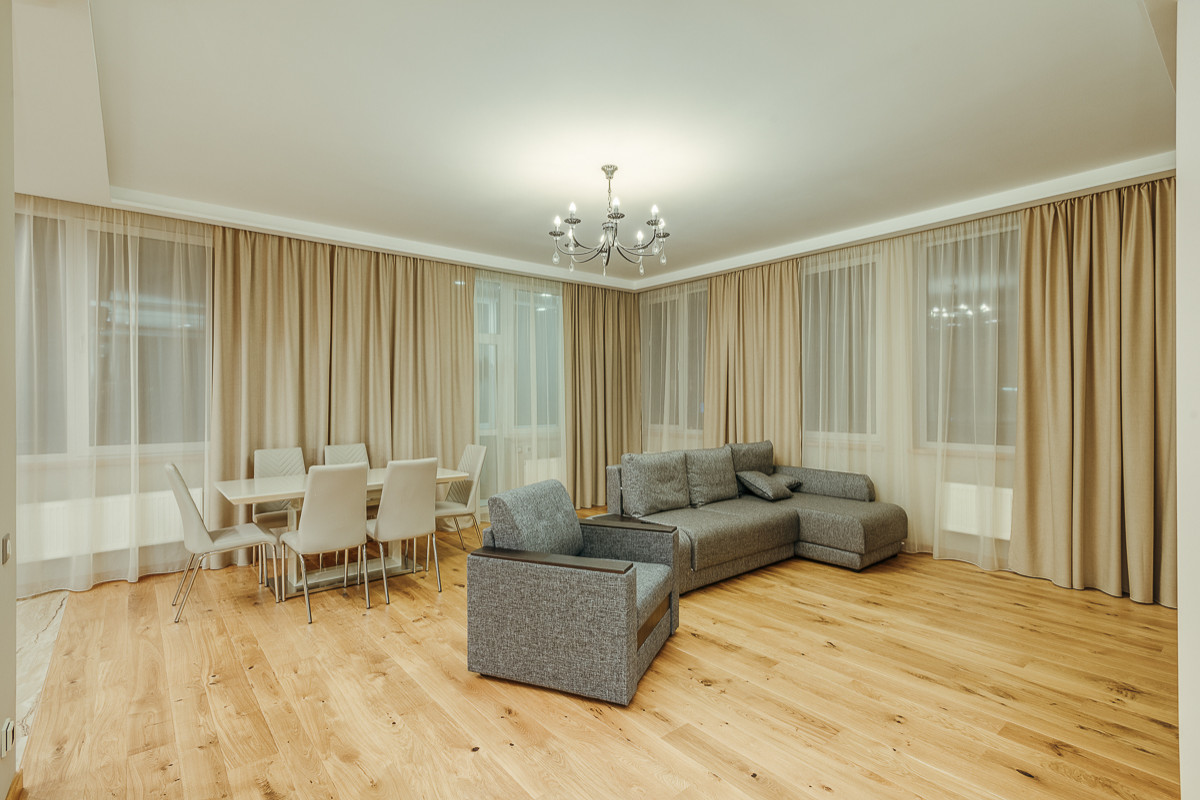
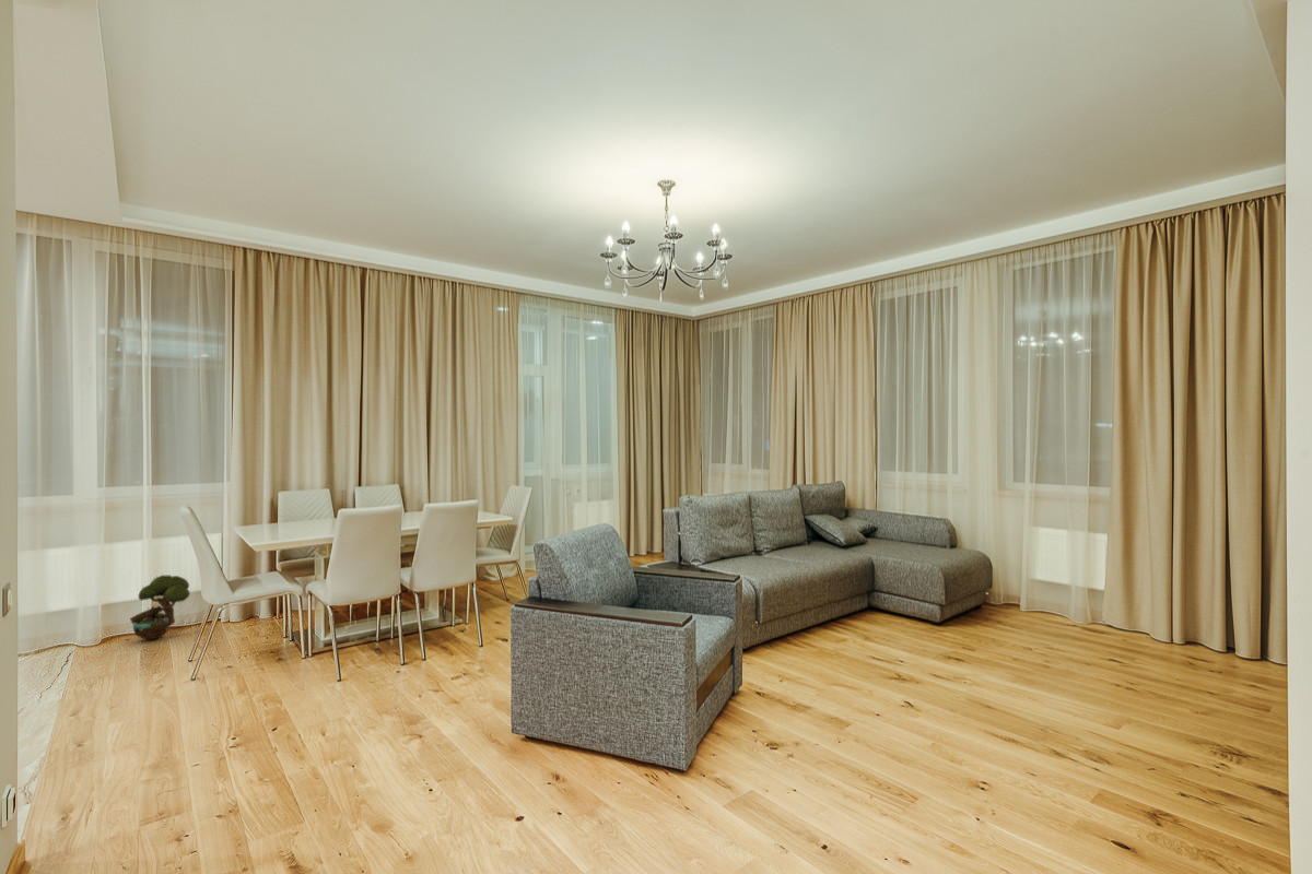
+ decorative tree [129,574,191,640]
